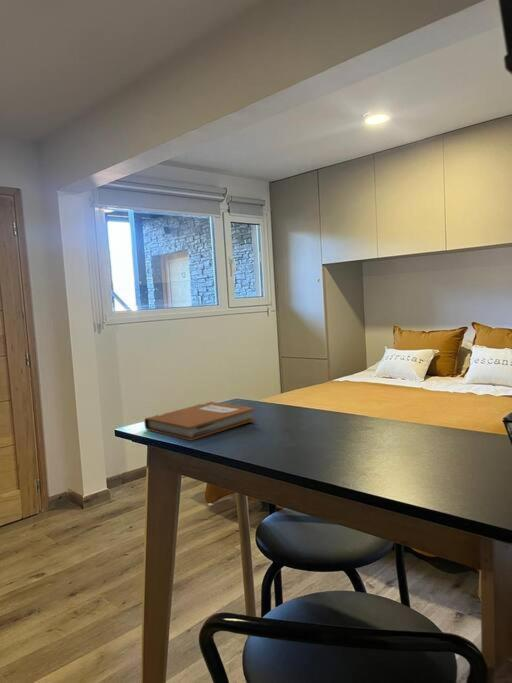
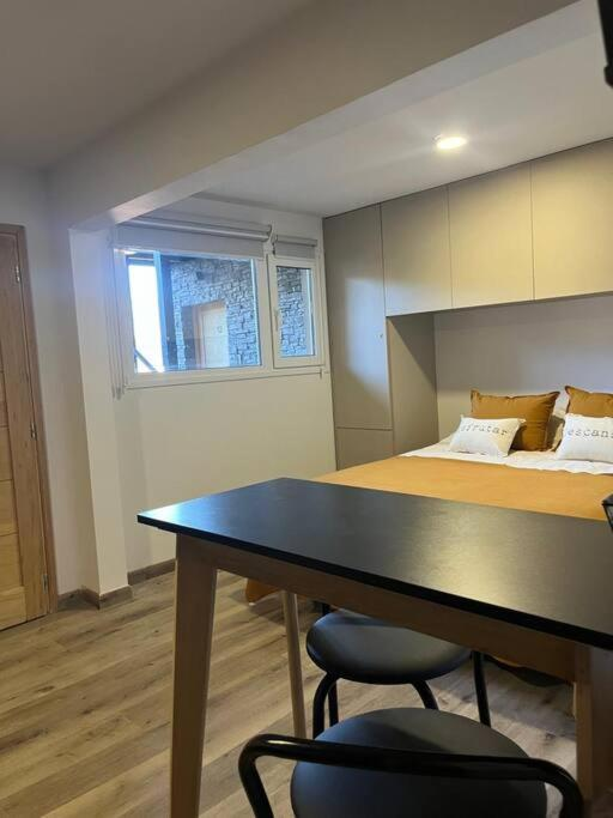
- notebook [143,401,257,442]
